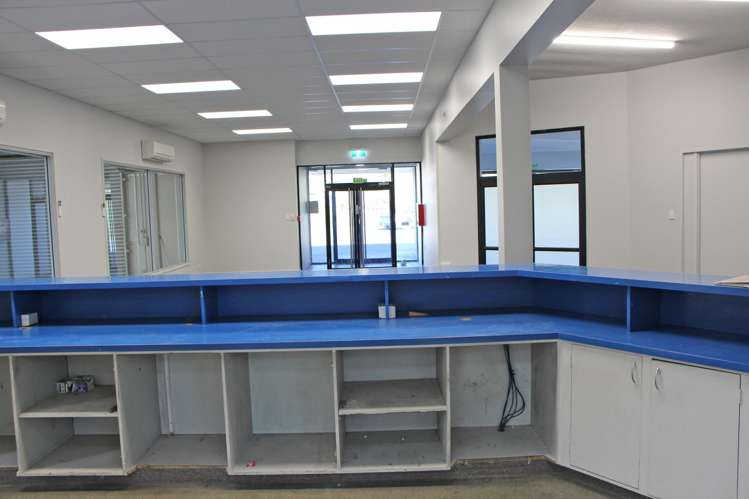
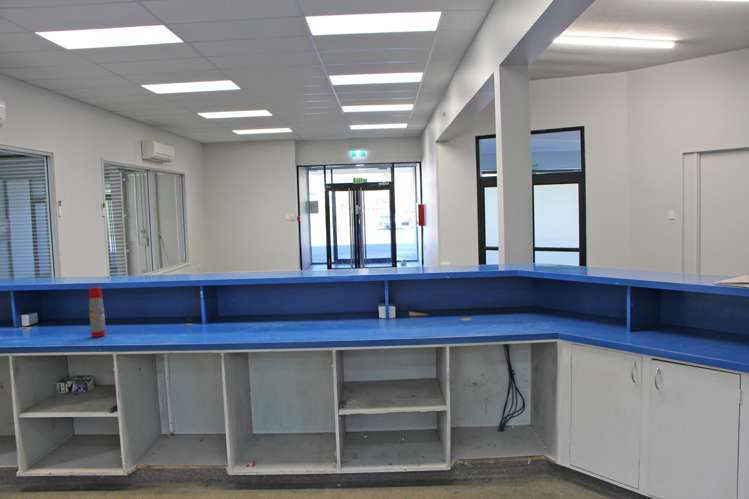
+ water bottle [88,286,107,338]
